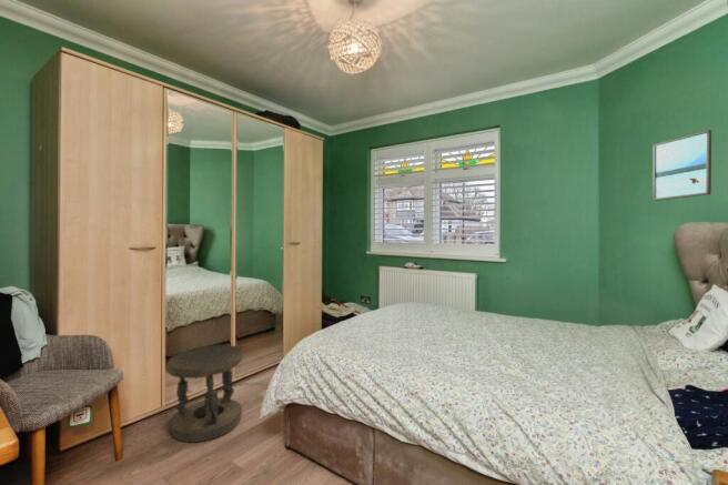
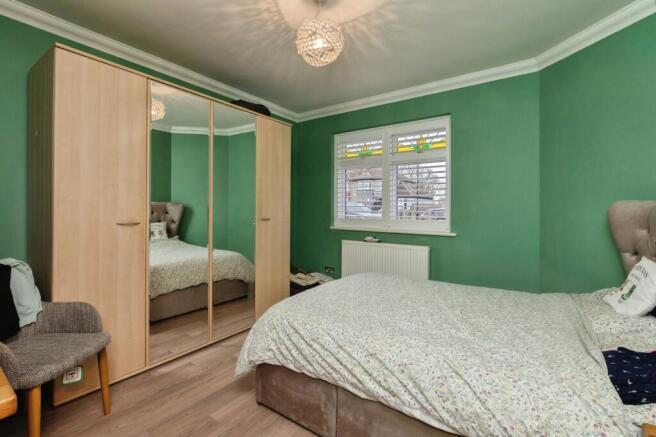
- stool [166,344,243,443]
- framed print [651,129,712,202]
